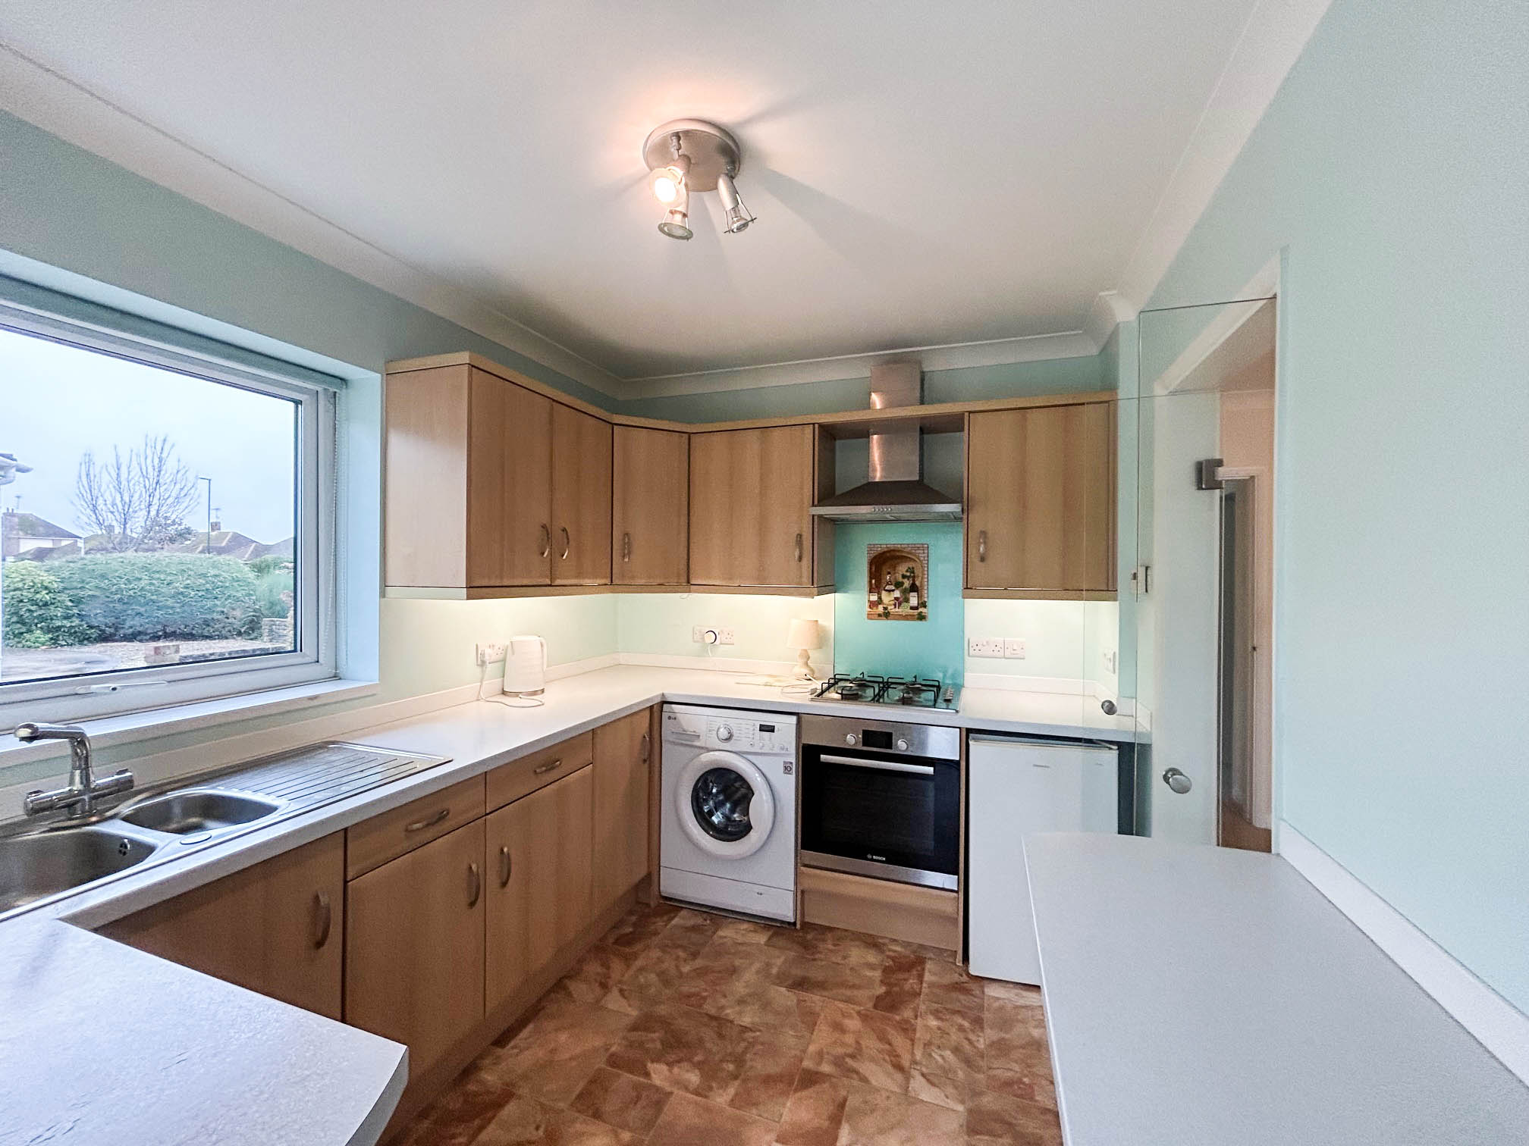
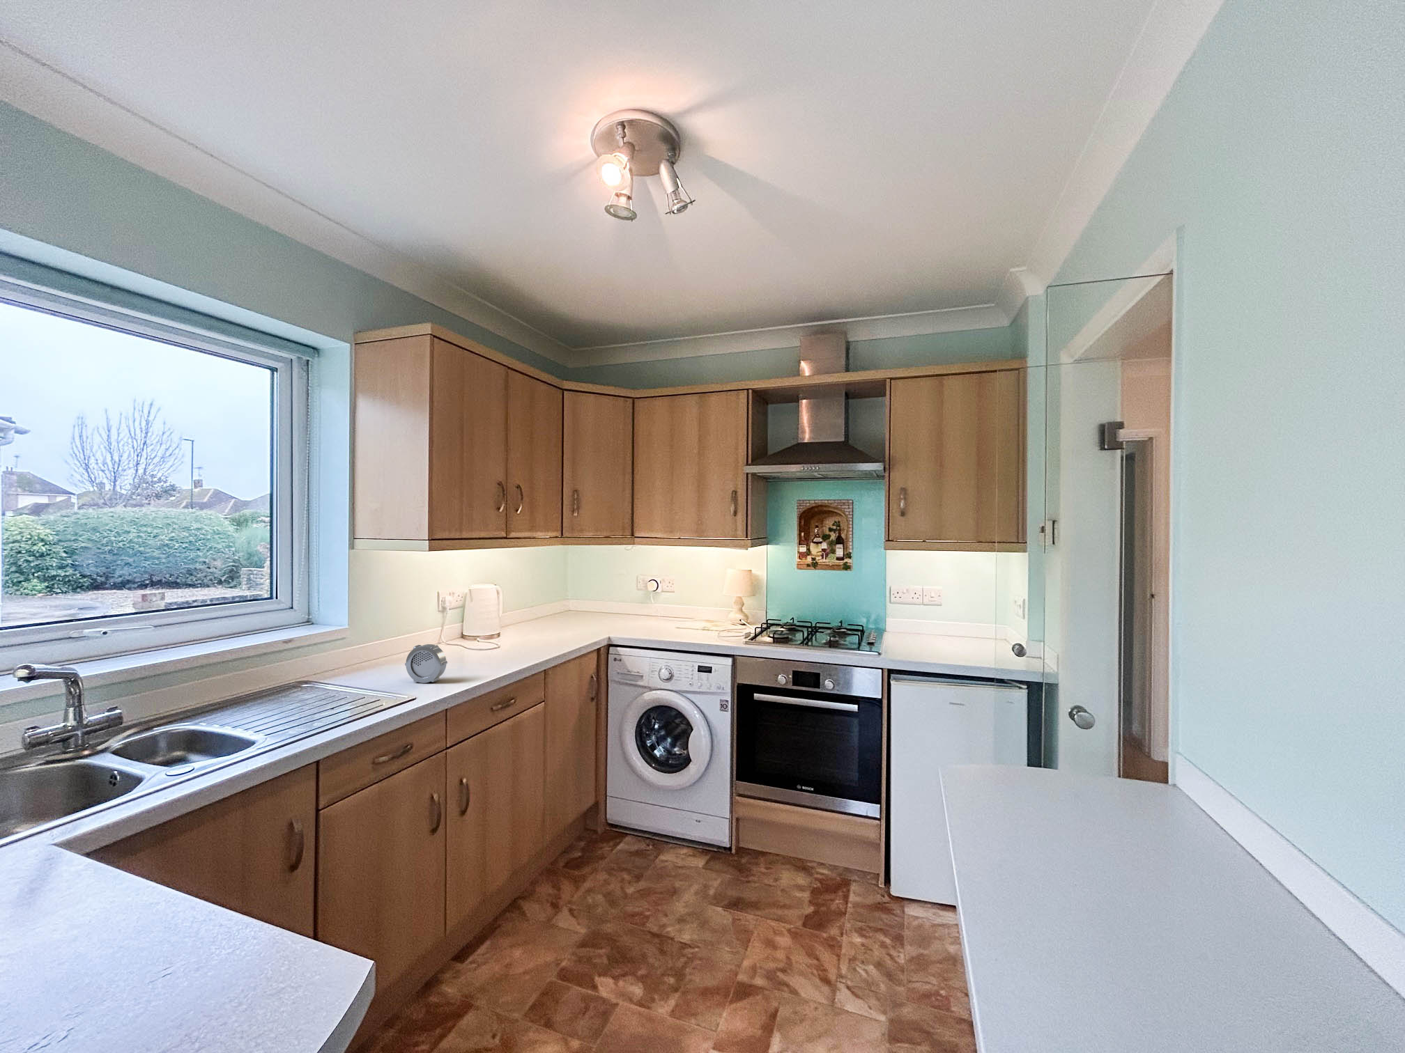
+ speaker [404,644,448,684]
